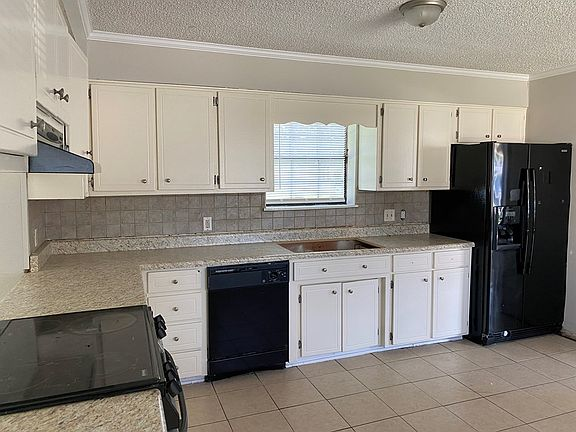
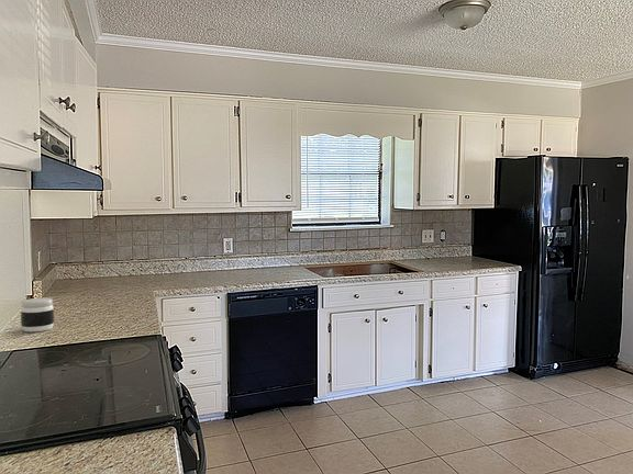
+ jar [20,297,55,332]
